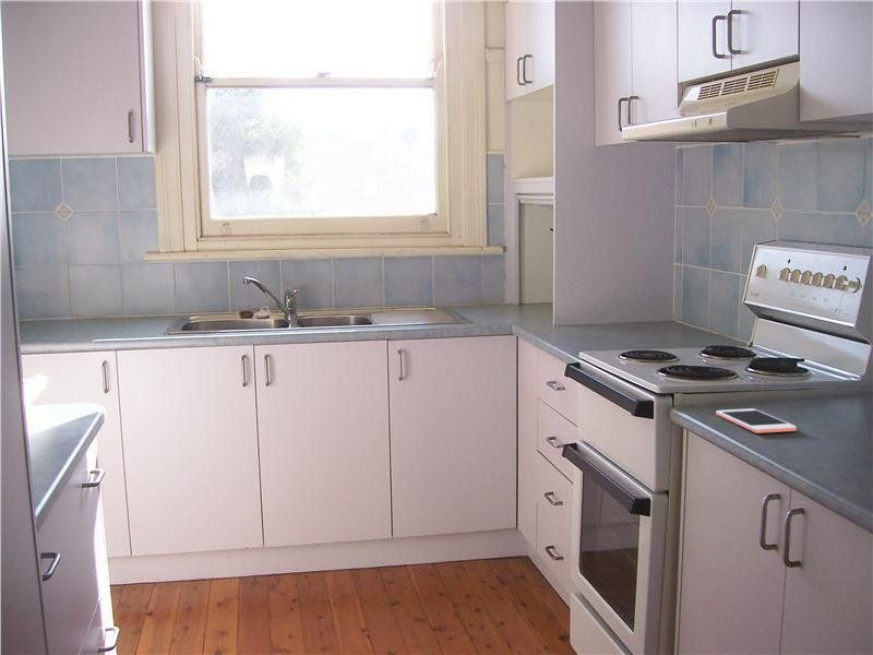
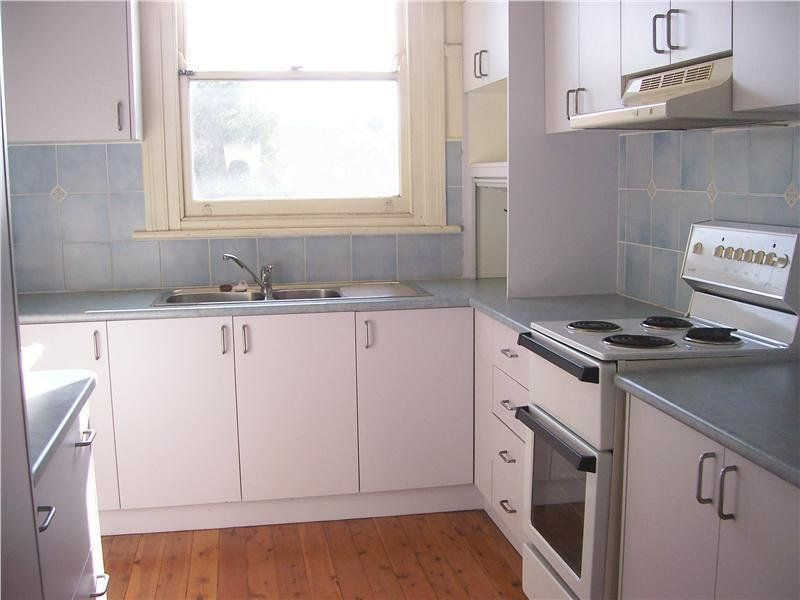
- cell phone [715,407,798,434]
